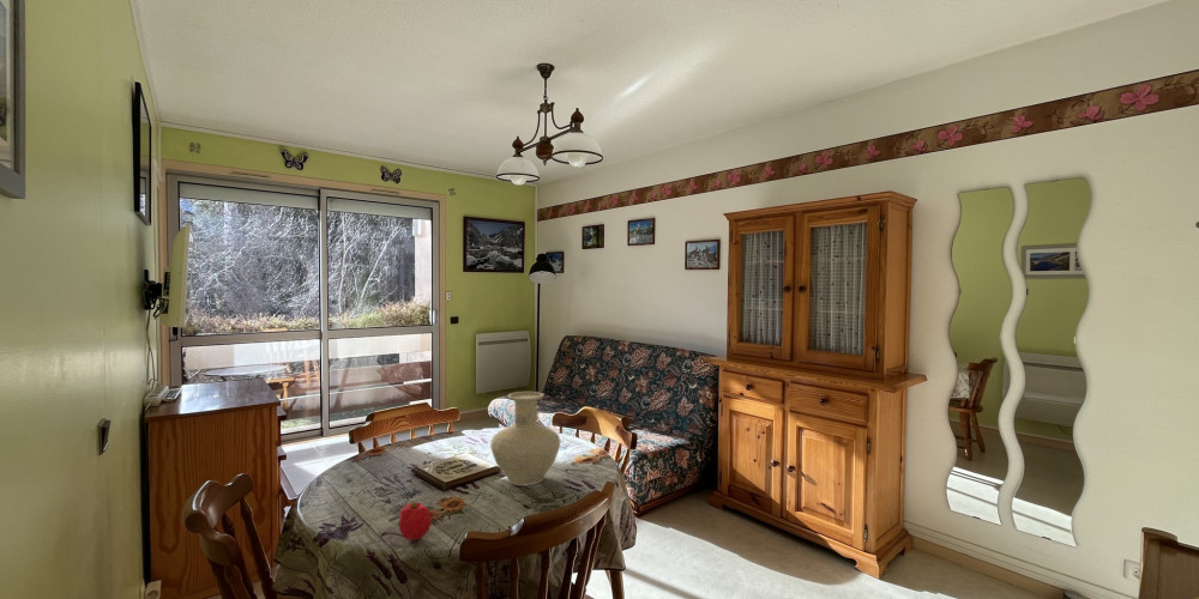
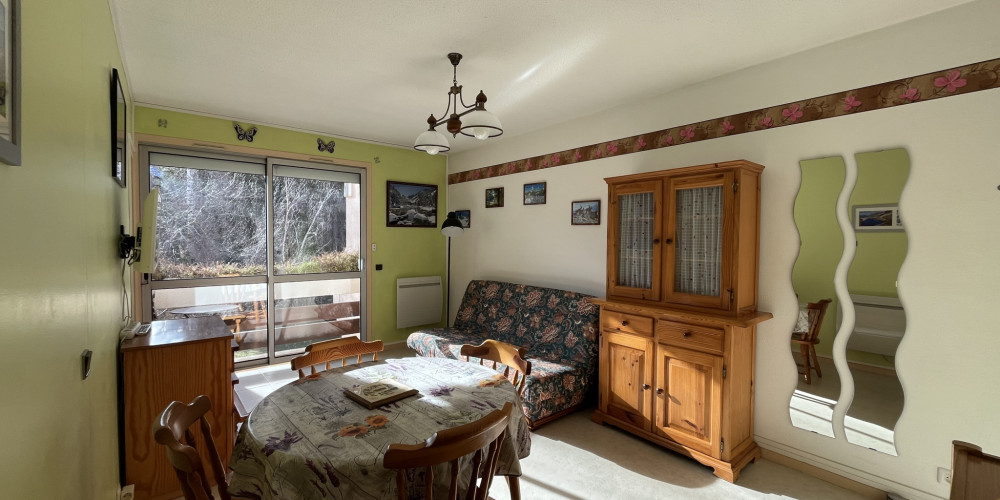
- vase [489,391,561,486]
- fruit [398,500,433,541]
